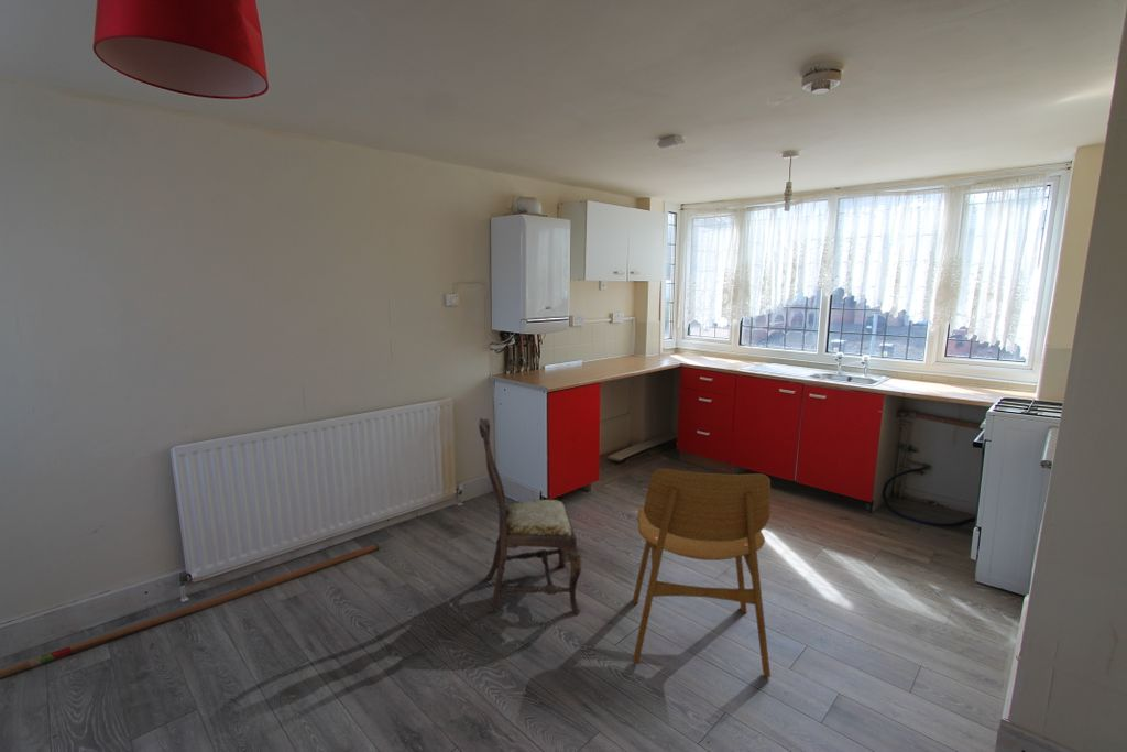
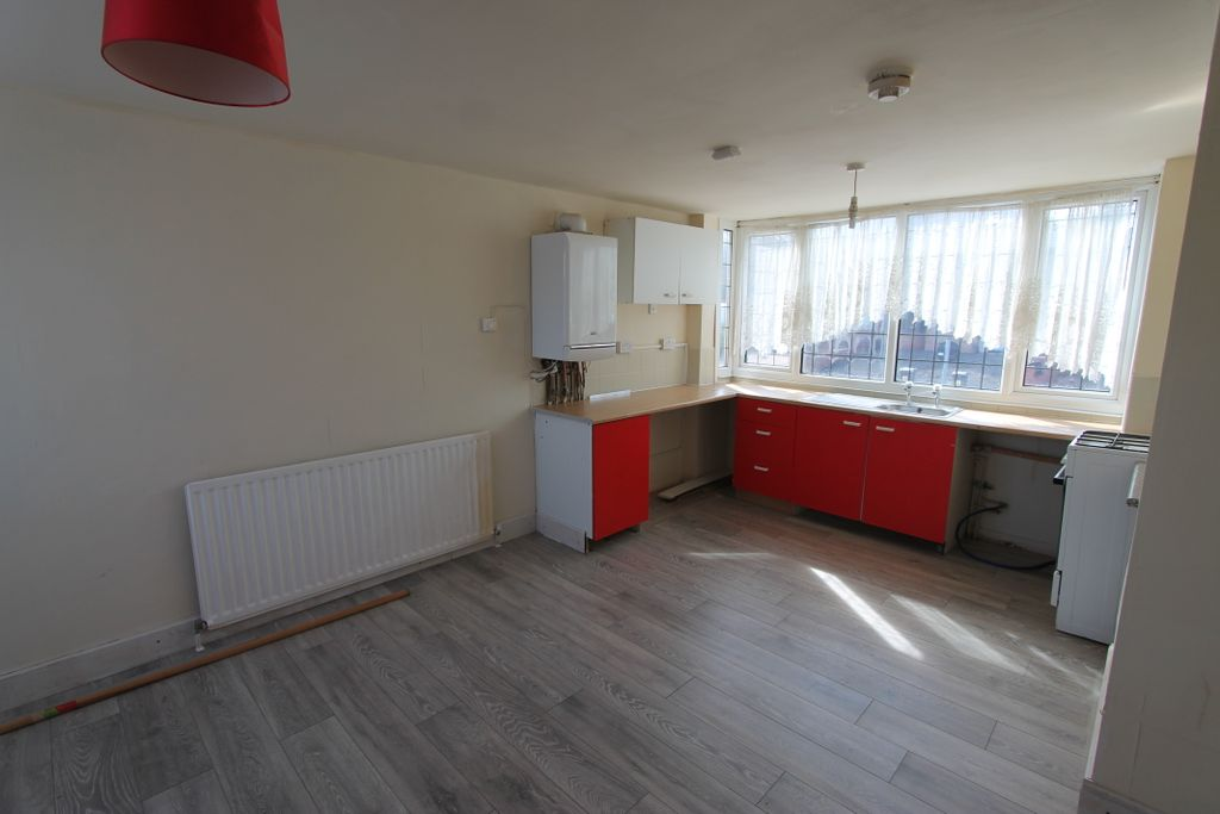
- dining chair [478,417,583,613]
- dining chair [632,468,772,678]
